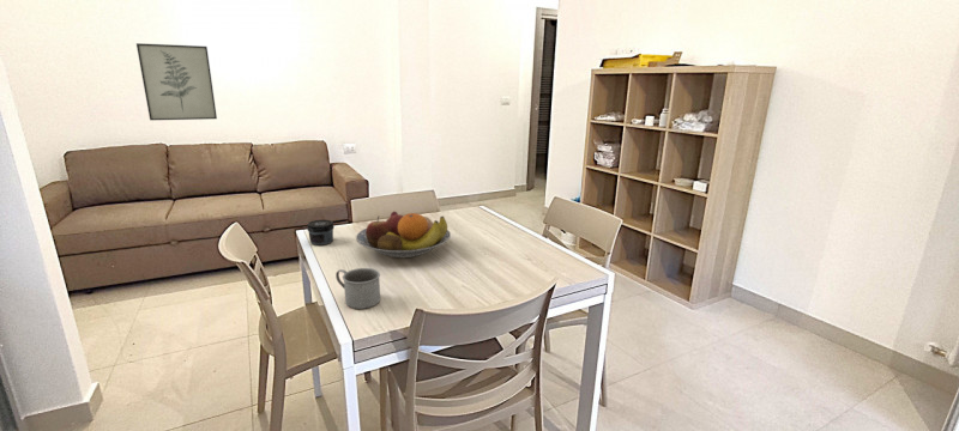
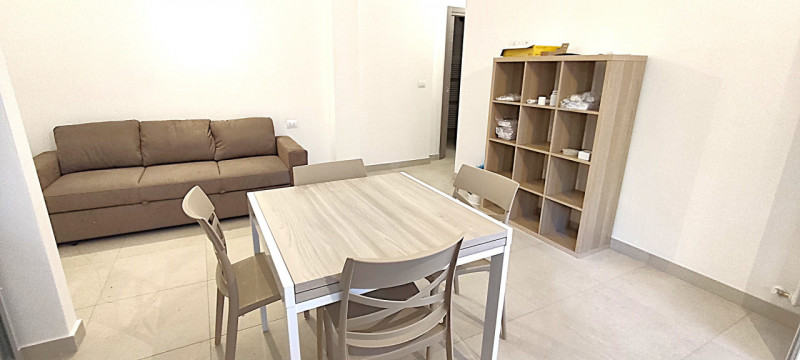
- fruit bowl [355,211,452,259]
- mug [334,267,381,310]
- wall art [135,42,218,121]
- jar [306,219,336,247]
